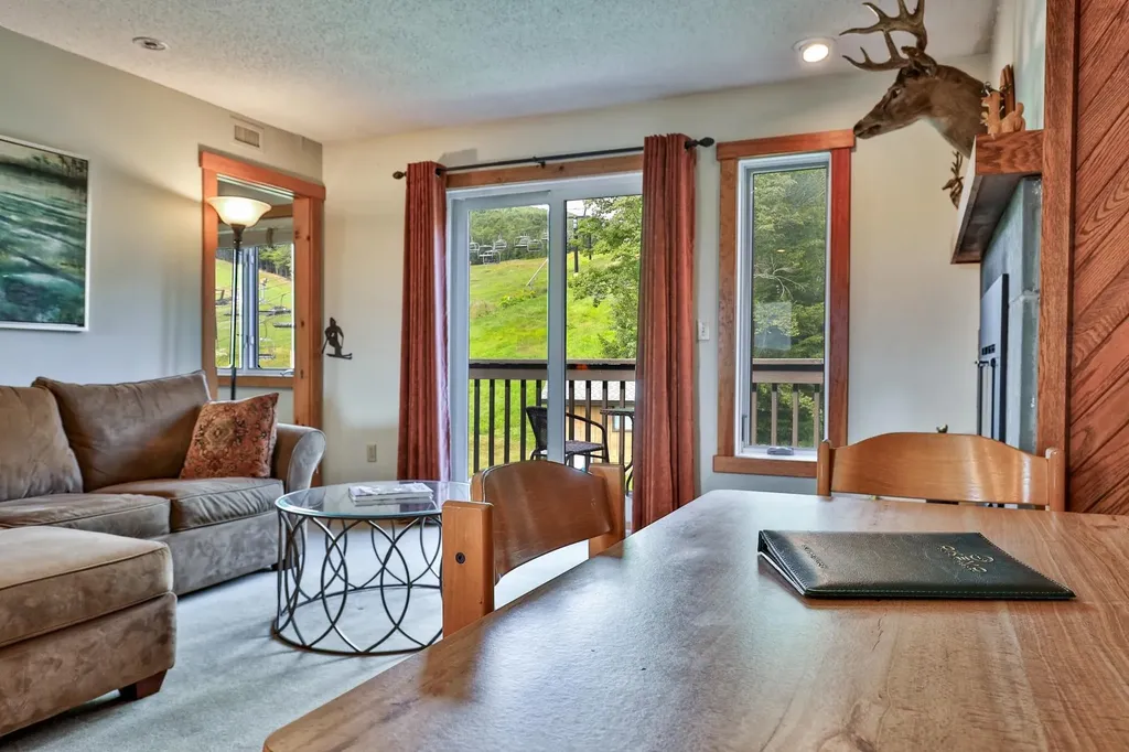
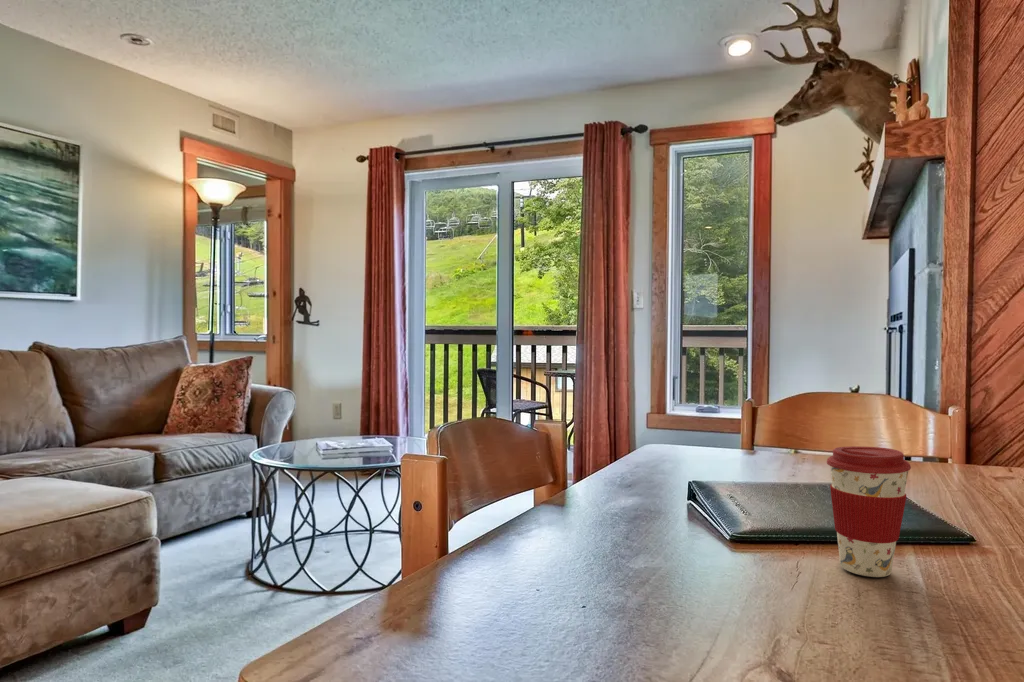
+ coffee cup [826,445,912,578]
